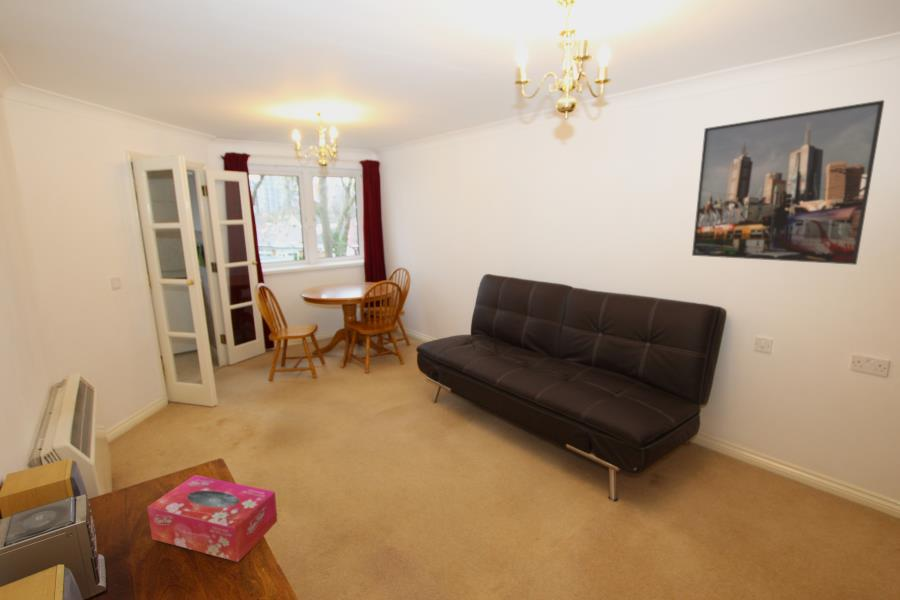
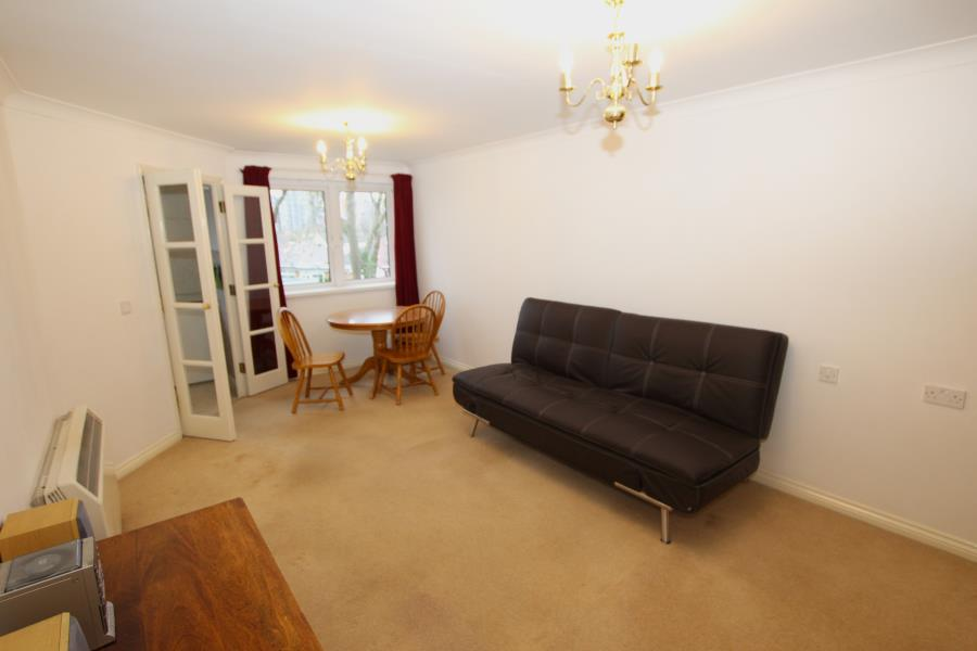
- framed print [691,99,885,266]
- tissue box [146,474,278,563]
